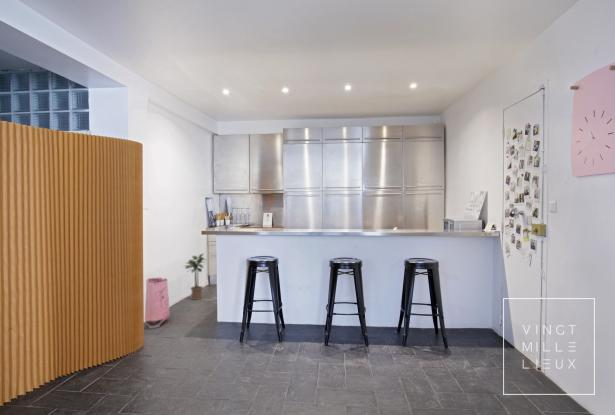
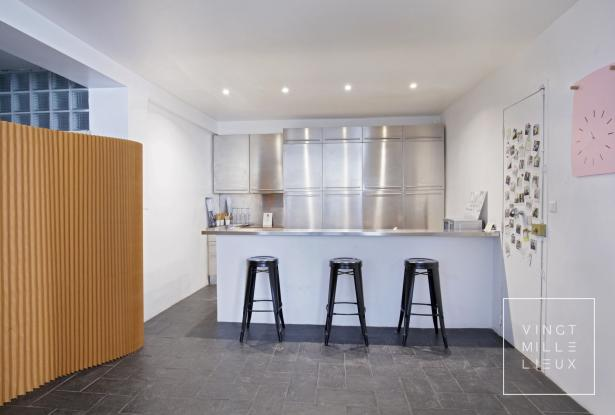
- bag [144,276,171,329]
- potted plant [183,252,206,301]
